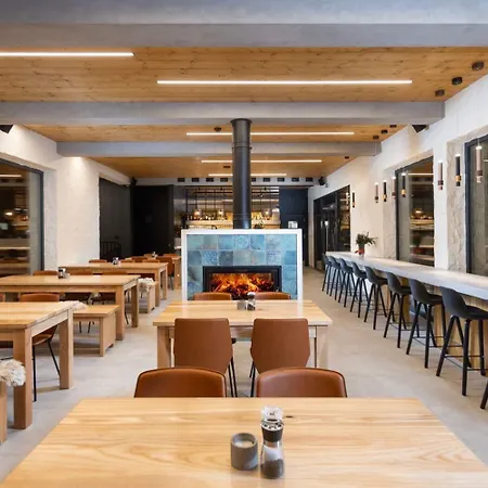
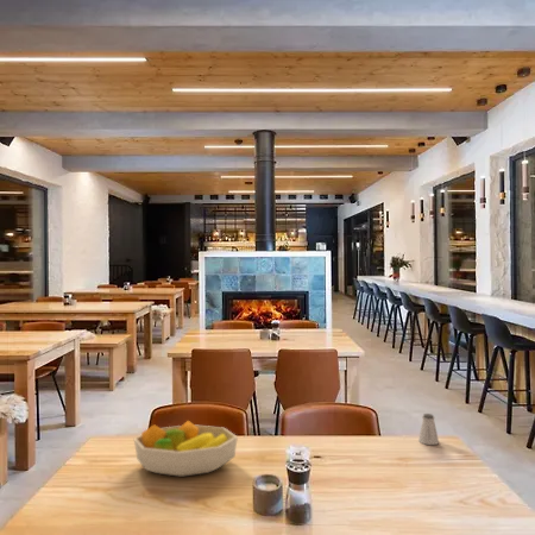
+ fruit bowl [133,420,239,478]
+ saltshaker [417,413,440,446]
